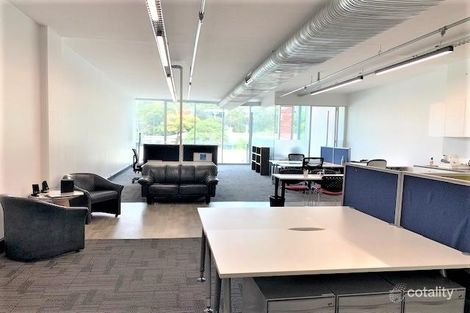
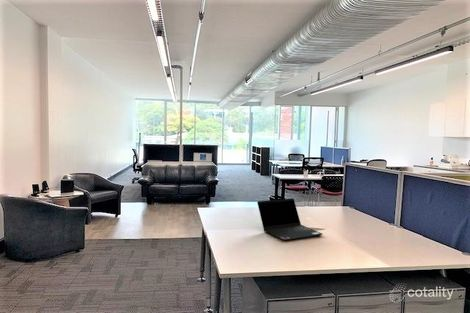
+ laptop computer [256,198,323,242]
